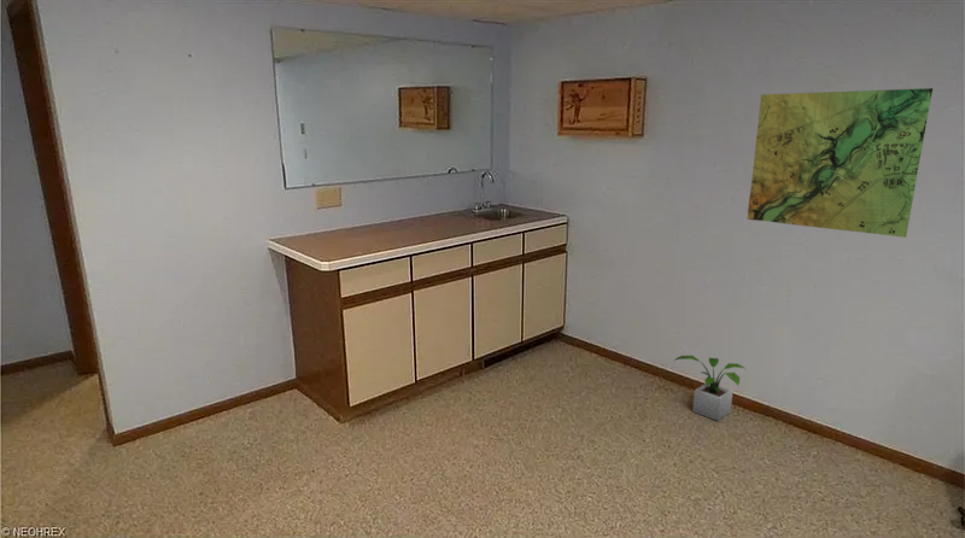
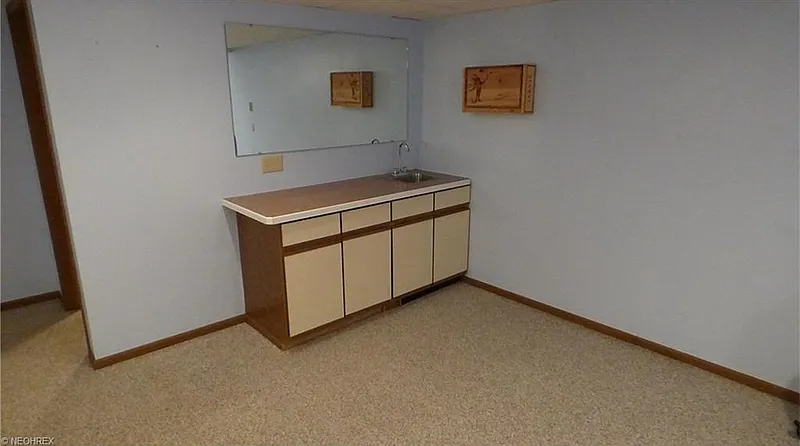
- map [747,87,934,239]
- potted plant [673,355,747,422]
